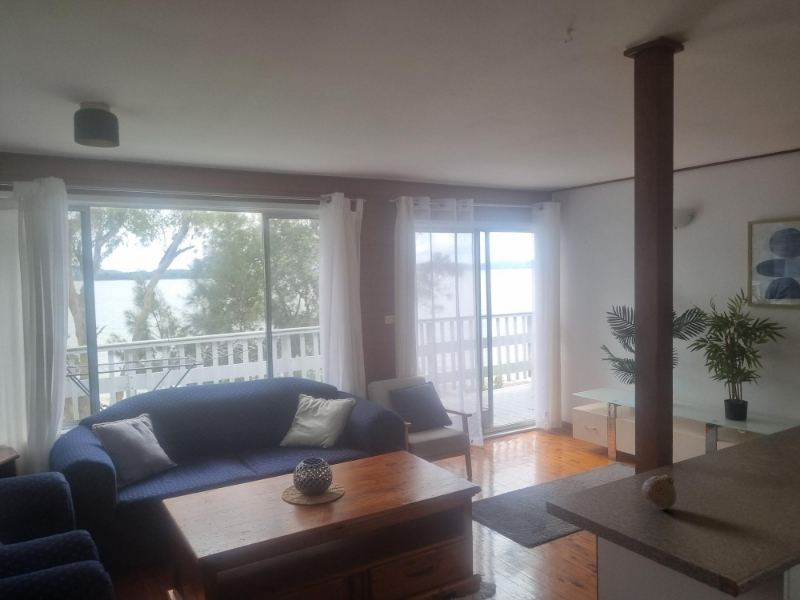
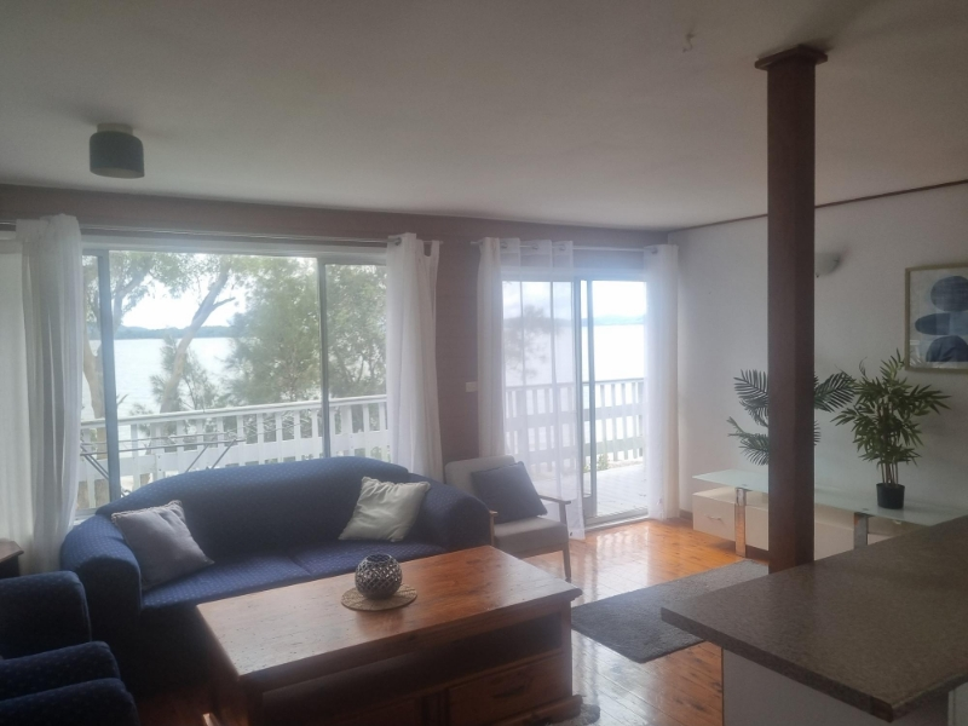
- fruit [641,474,677,511]
